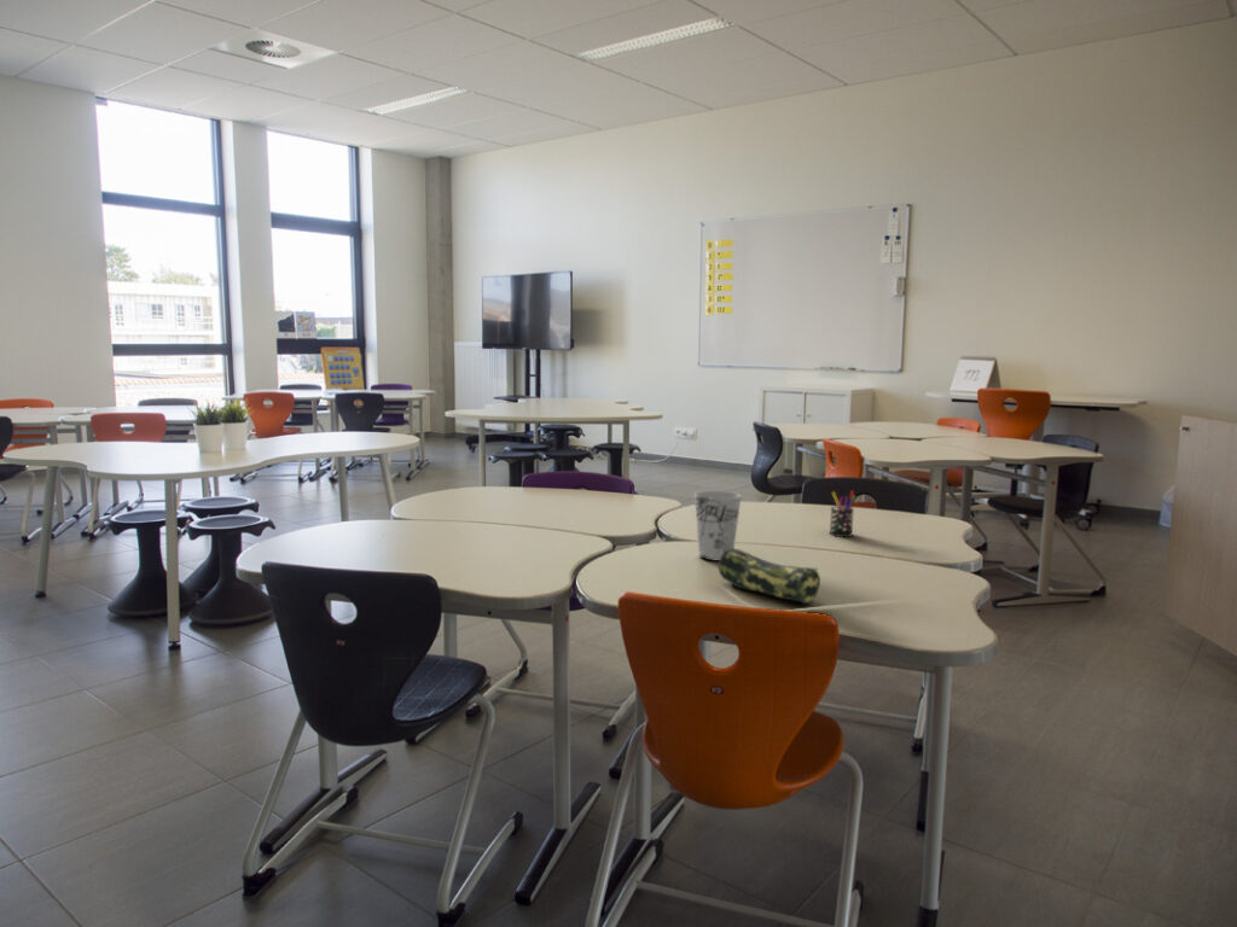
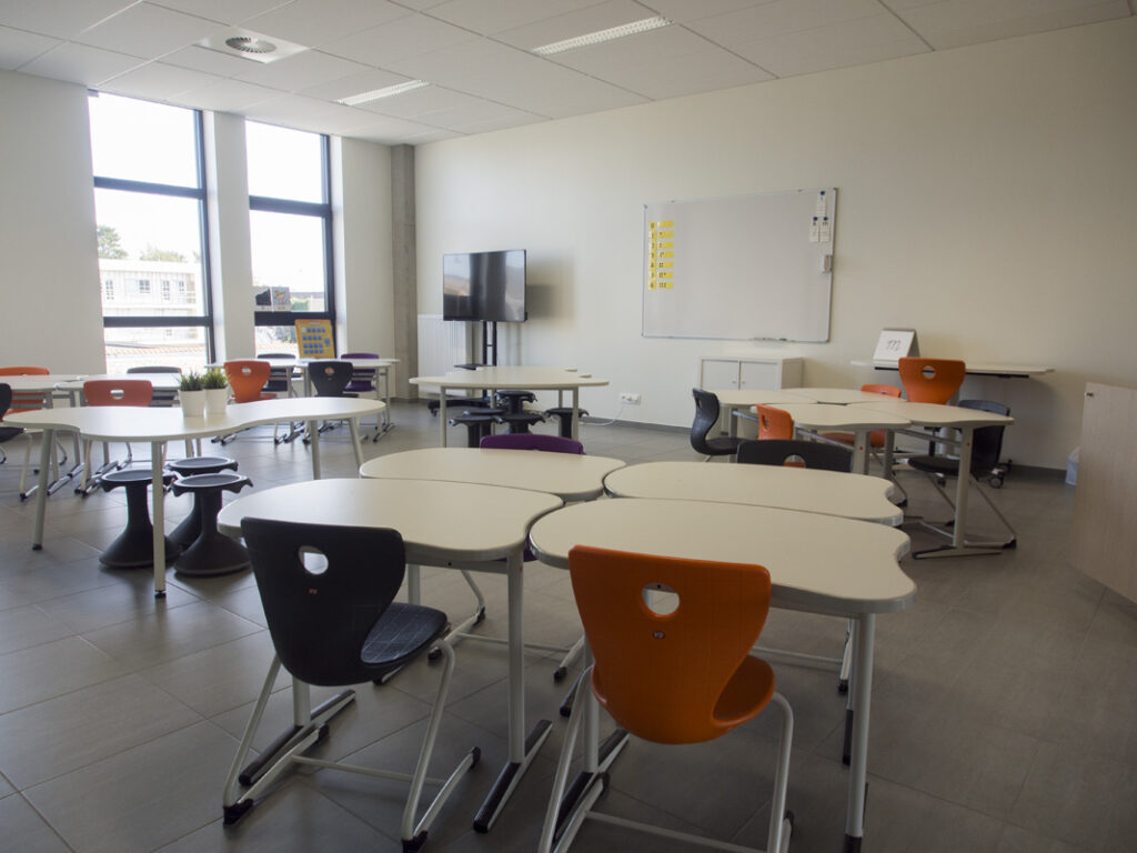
- pen holder [829,490,858,538]
- pencil case [718,548,821,605]
- cup [693,490,743,561]
